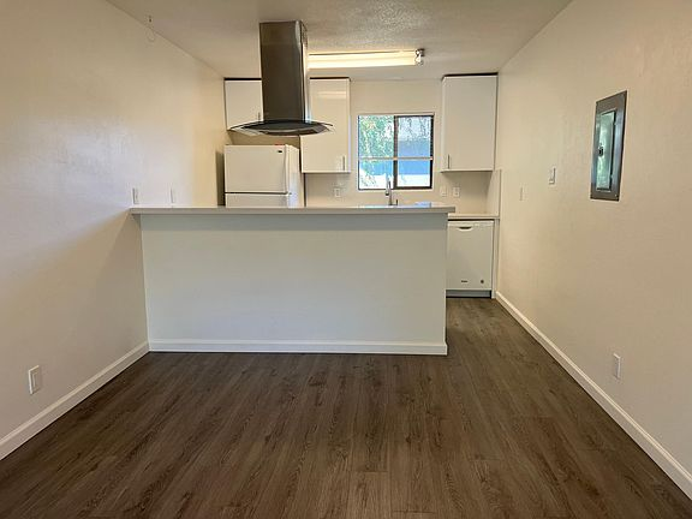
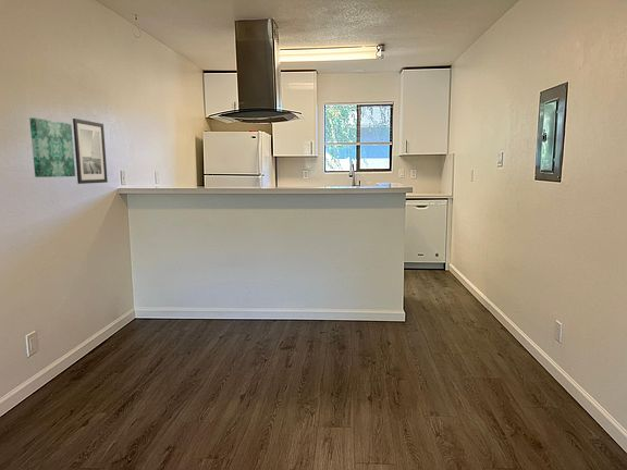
+ wall art [28,116,76,178]
+ wall art [72,118,109,185]
